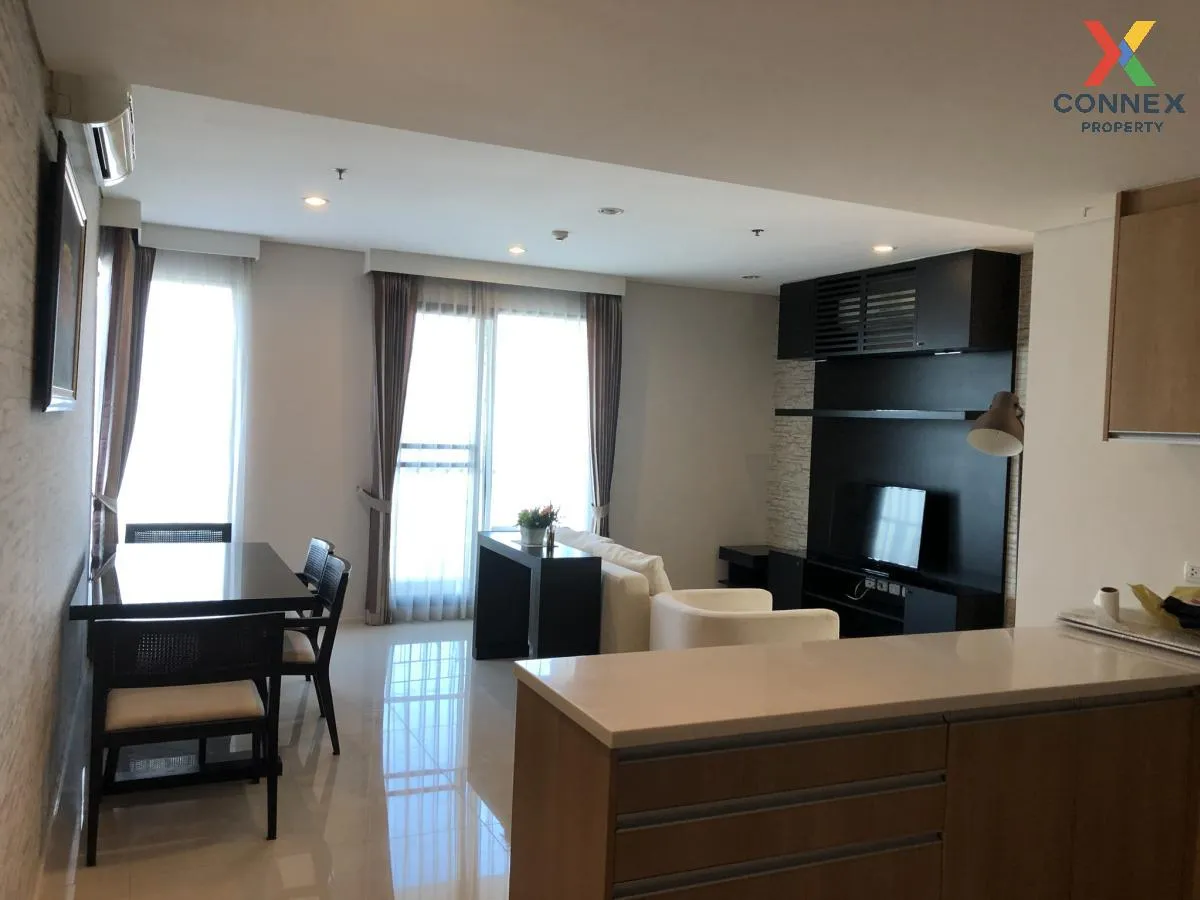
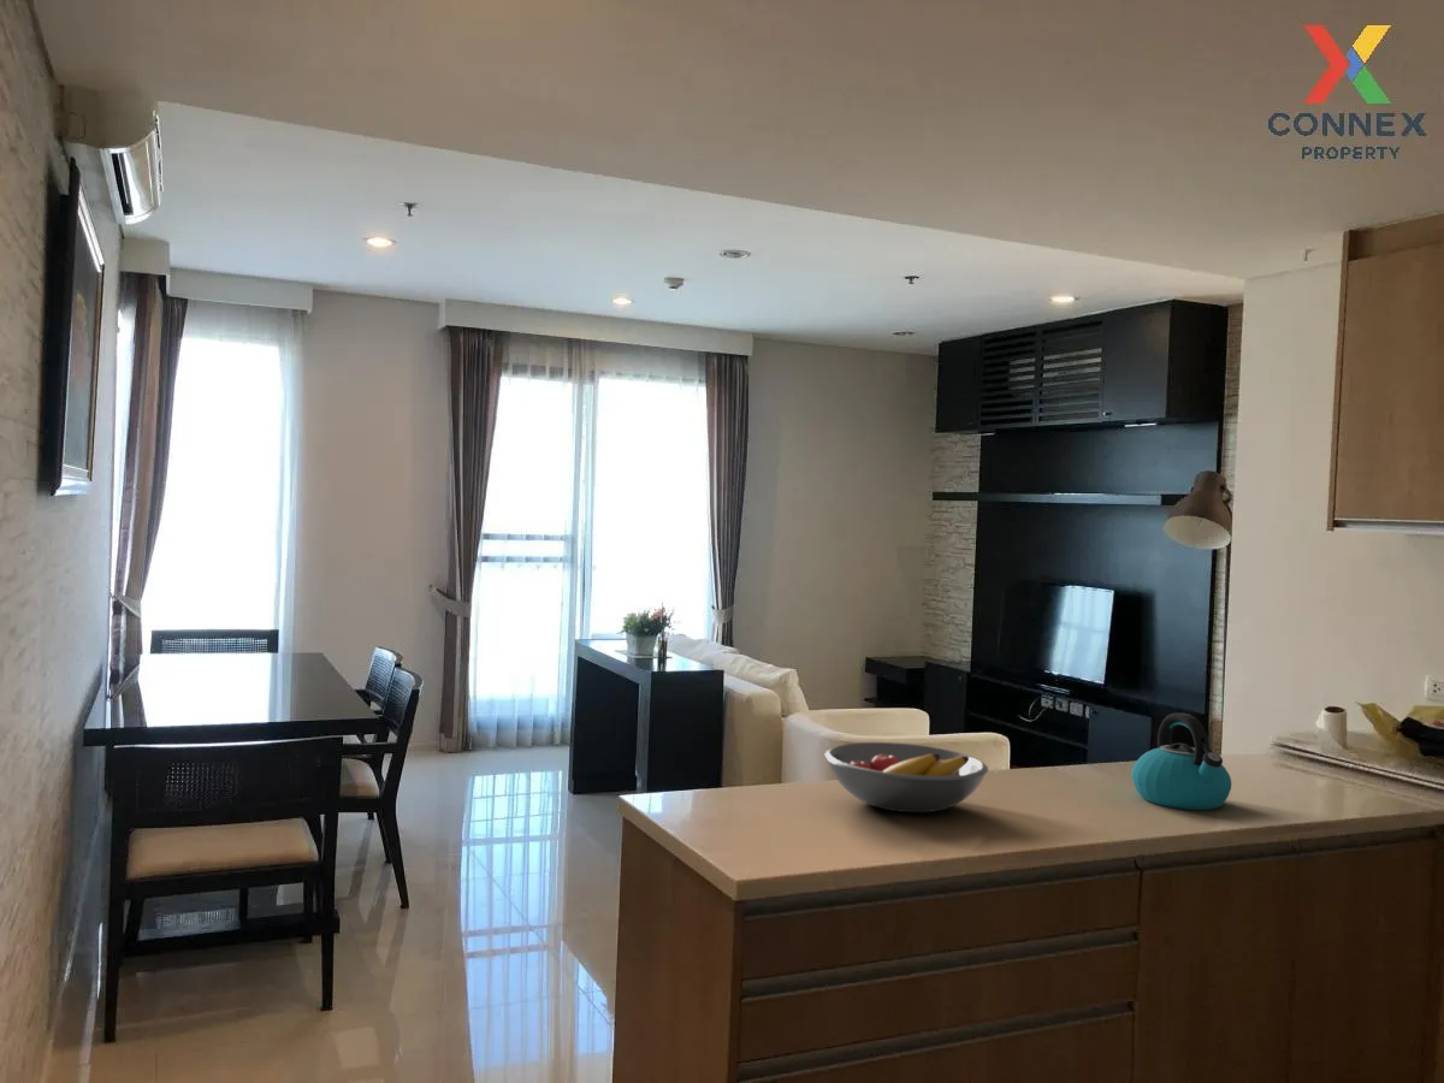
+ kettle [1131,712,1232,811]
+ fruit bowl [823,741,989,813]
